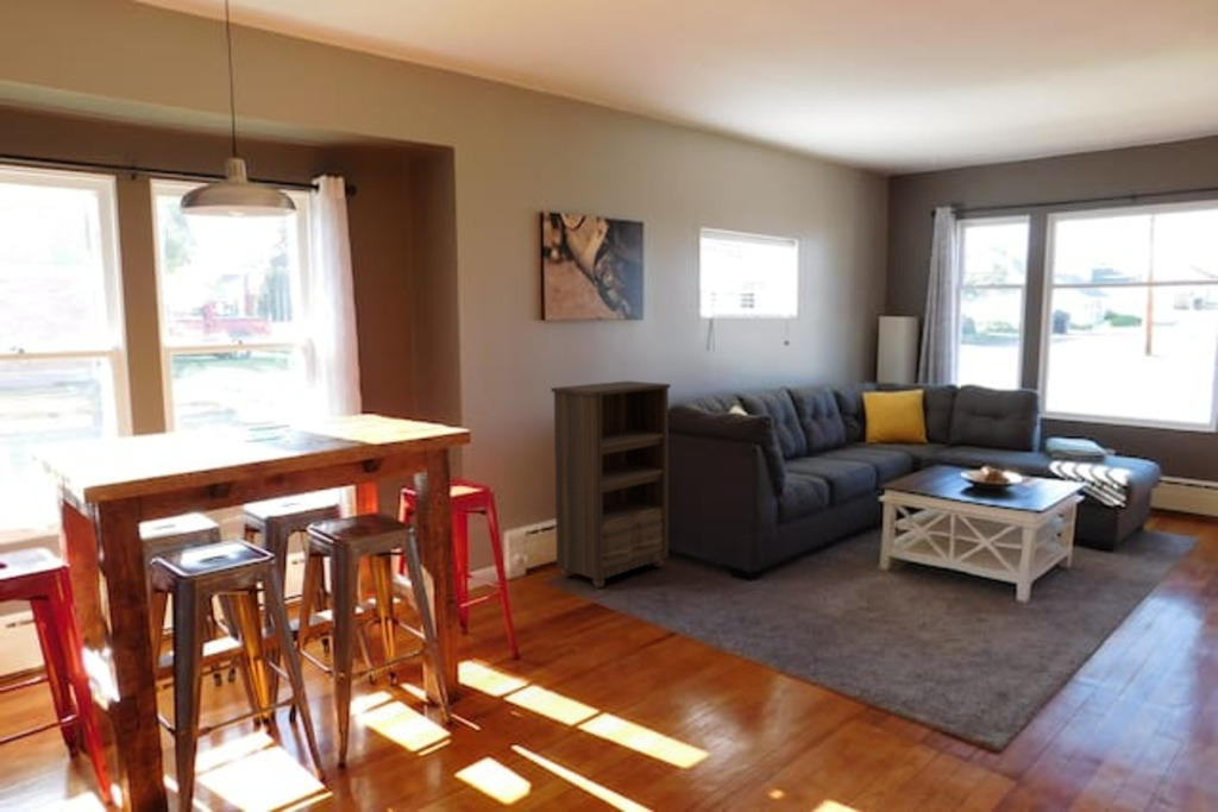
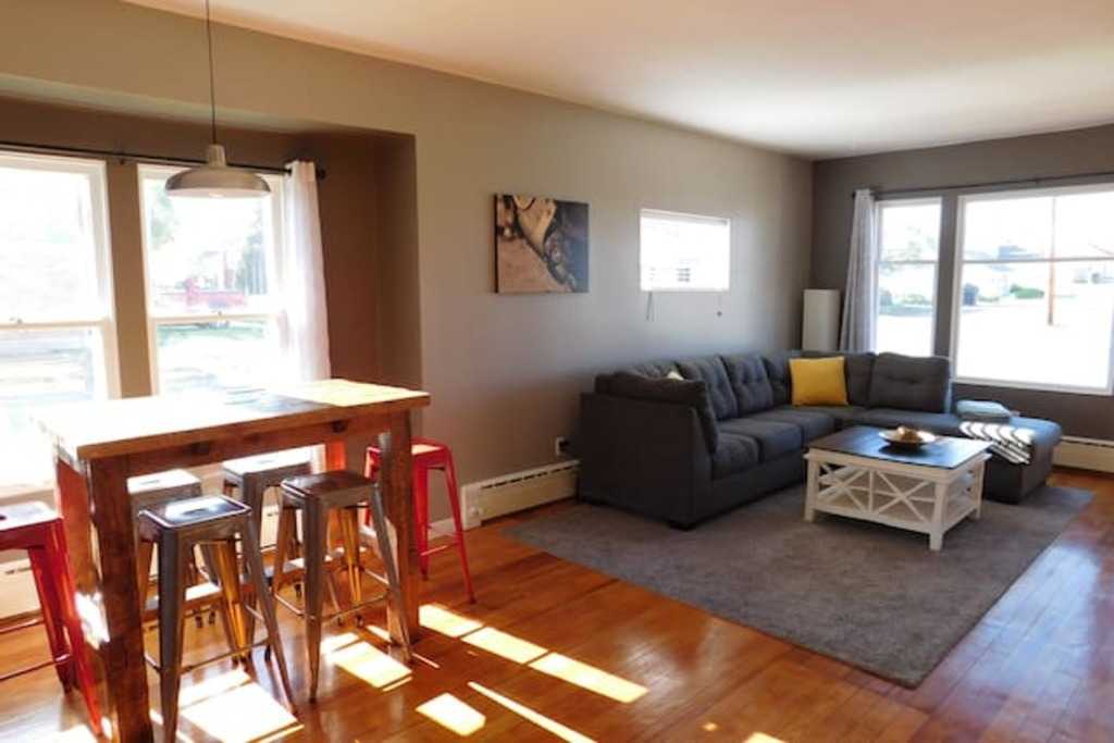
- bookshelf [550,379,672,588]
